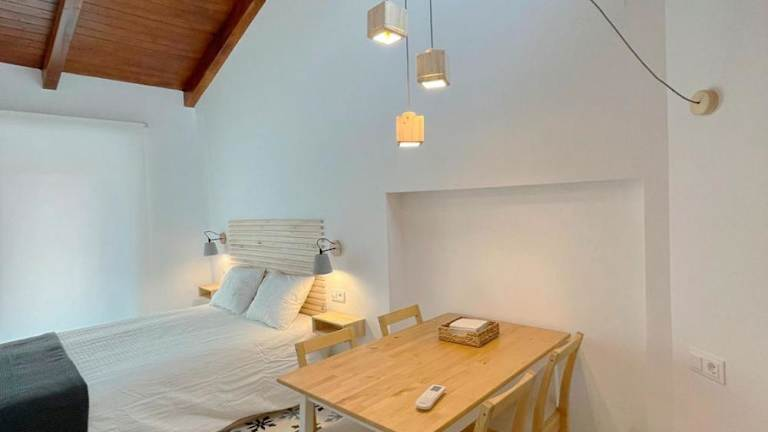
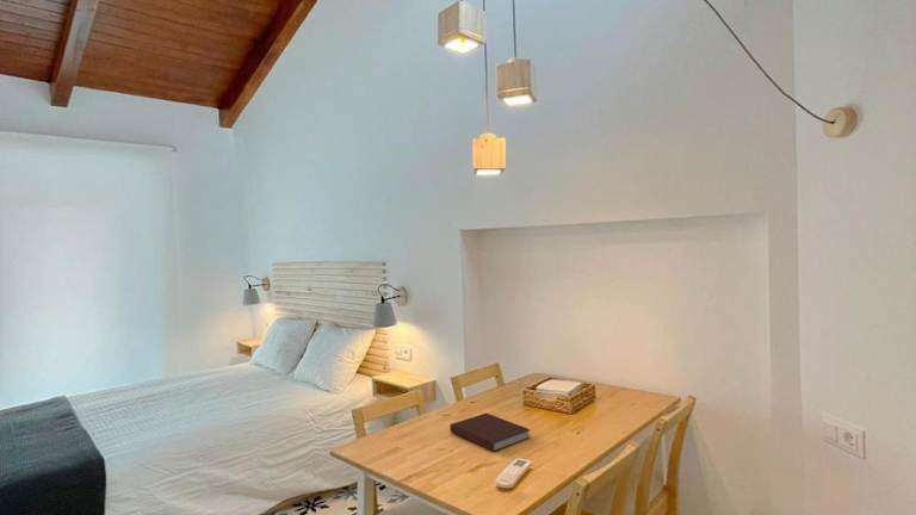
+ notebook [448,412,531,453]
